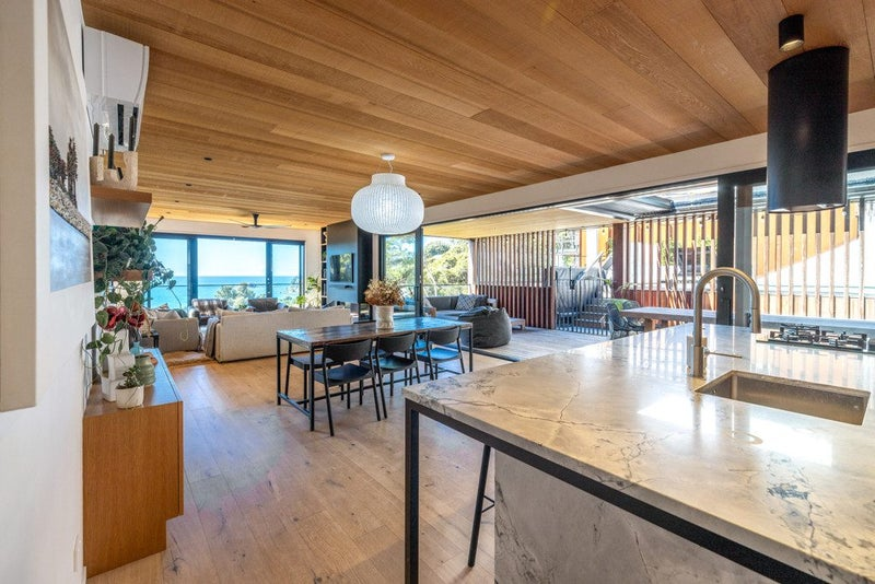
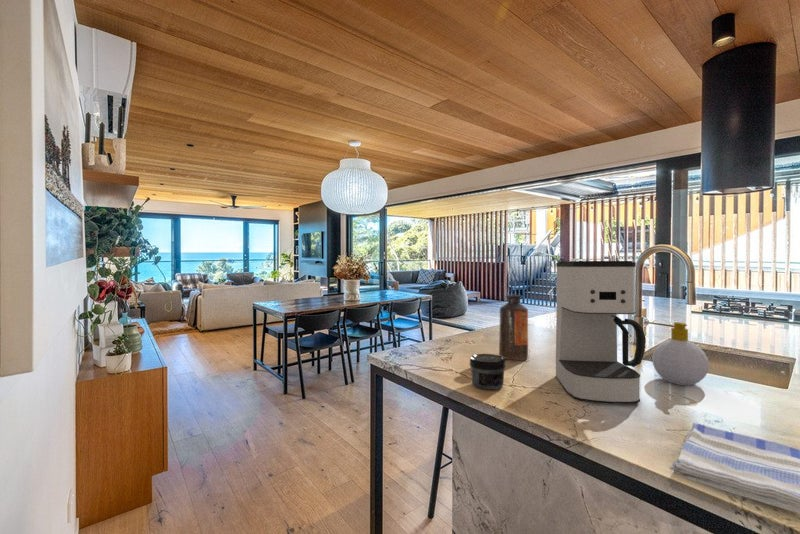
+ dish towel [669,422,800,515]
+ jar [468,353,507,391]
+ soap bottle [651,321,710,386]
+ bottle [498,294,529,361]
+ coffee maker [555,260,646,405]
